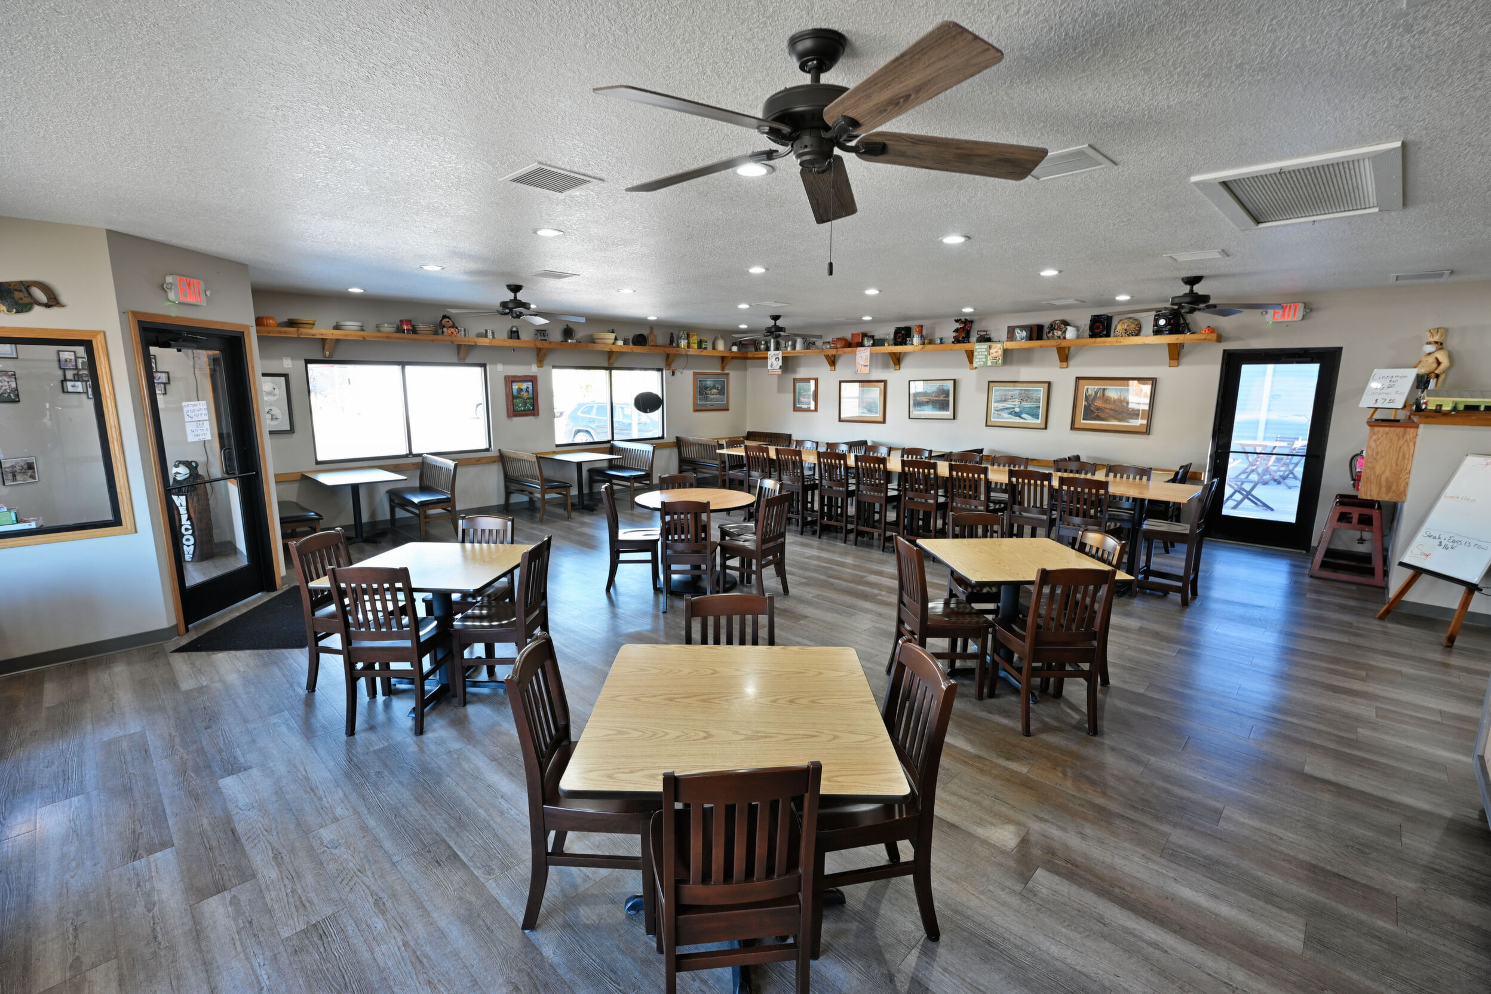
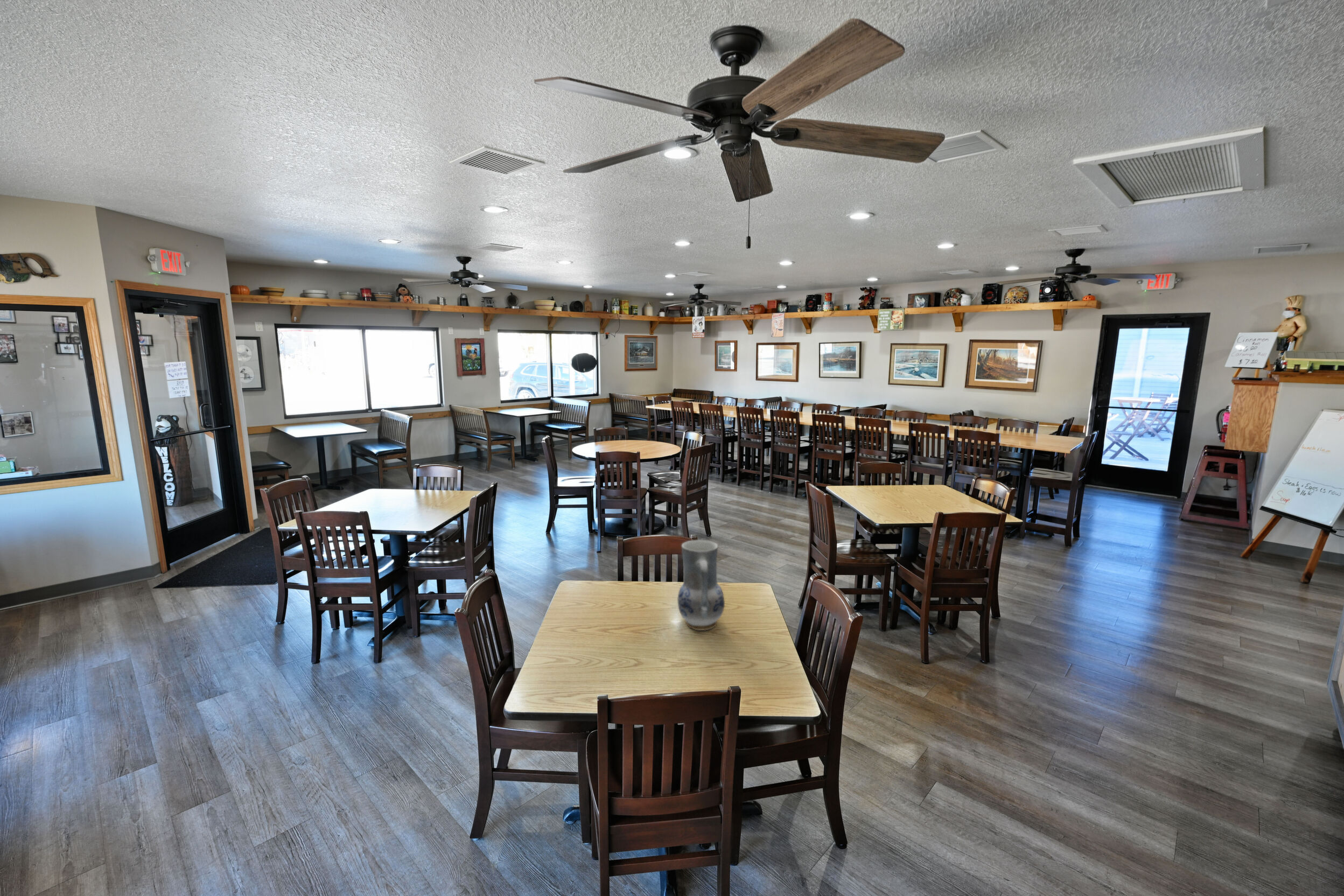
+ vase [677,540,725,631]
